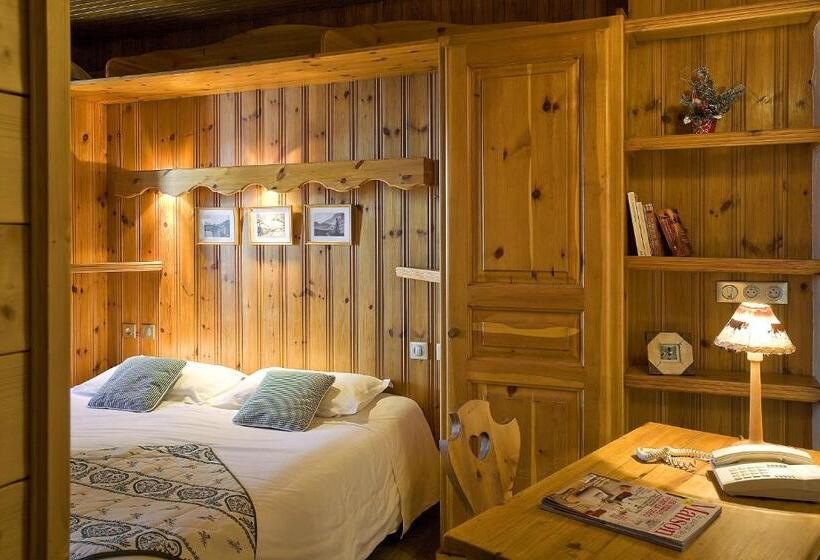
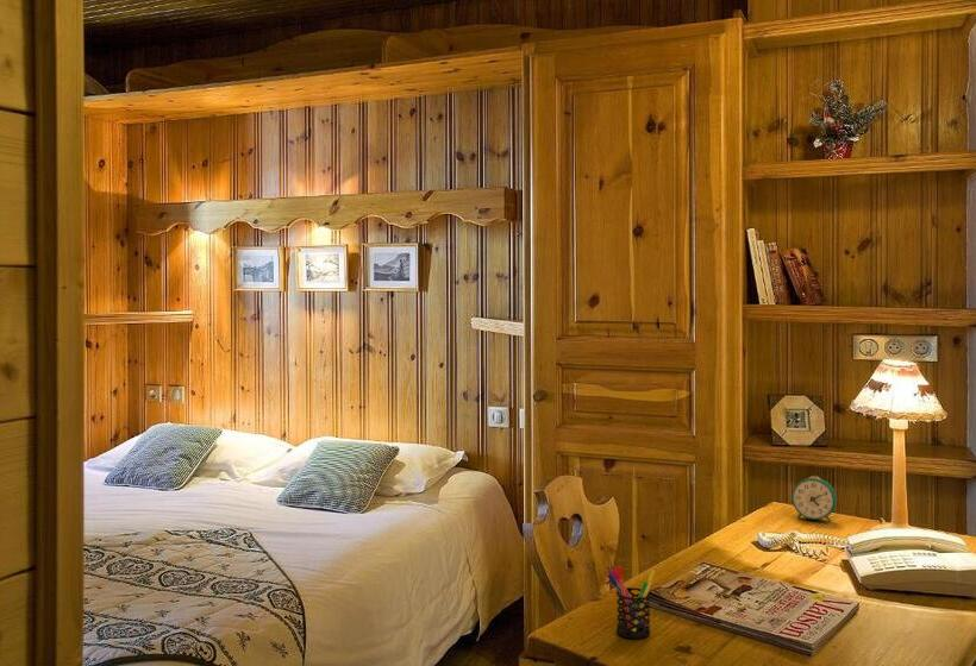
+ alarm clock [790,475,838,523]
+ pen holder [606,565,656,640]
